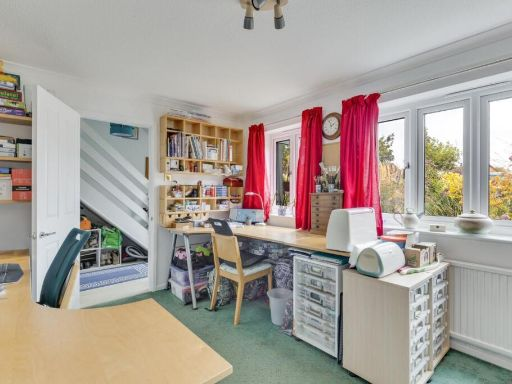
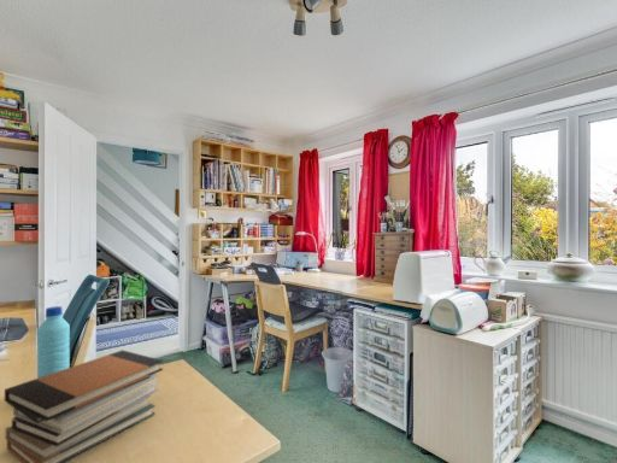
+ book stack [4,348,164,463]
+ water bottle [36,305,71,379]
